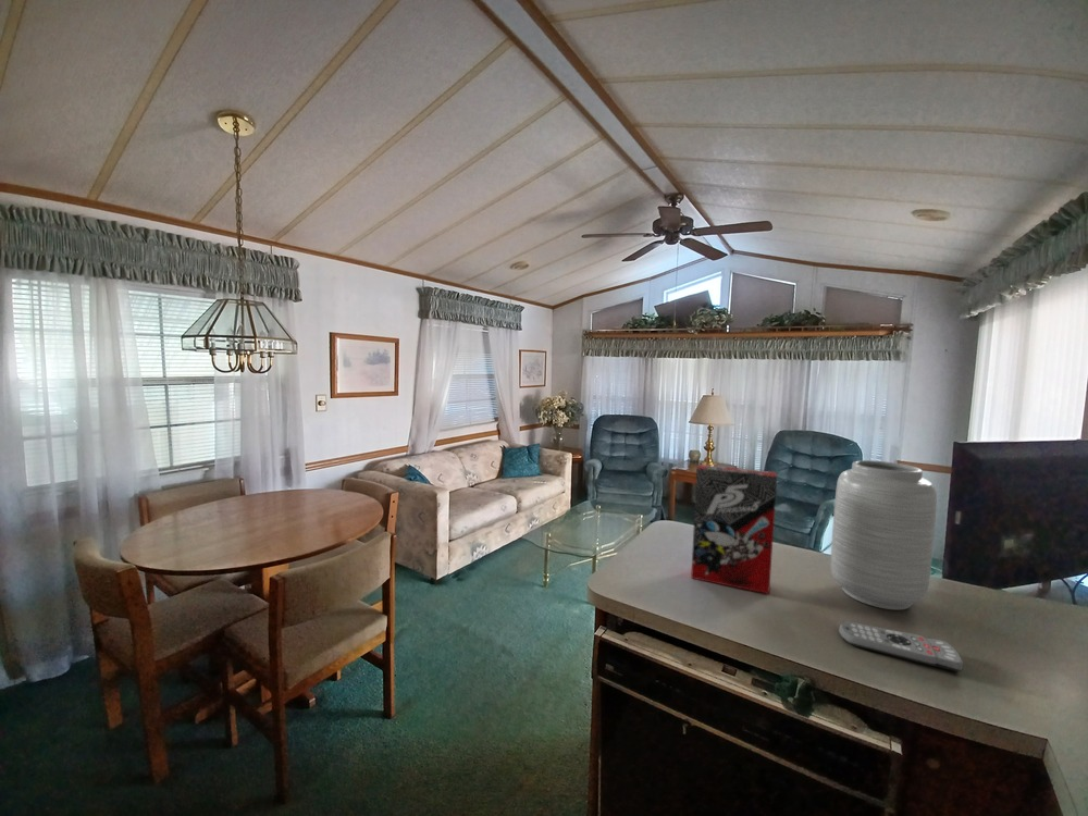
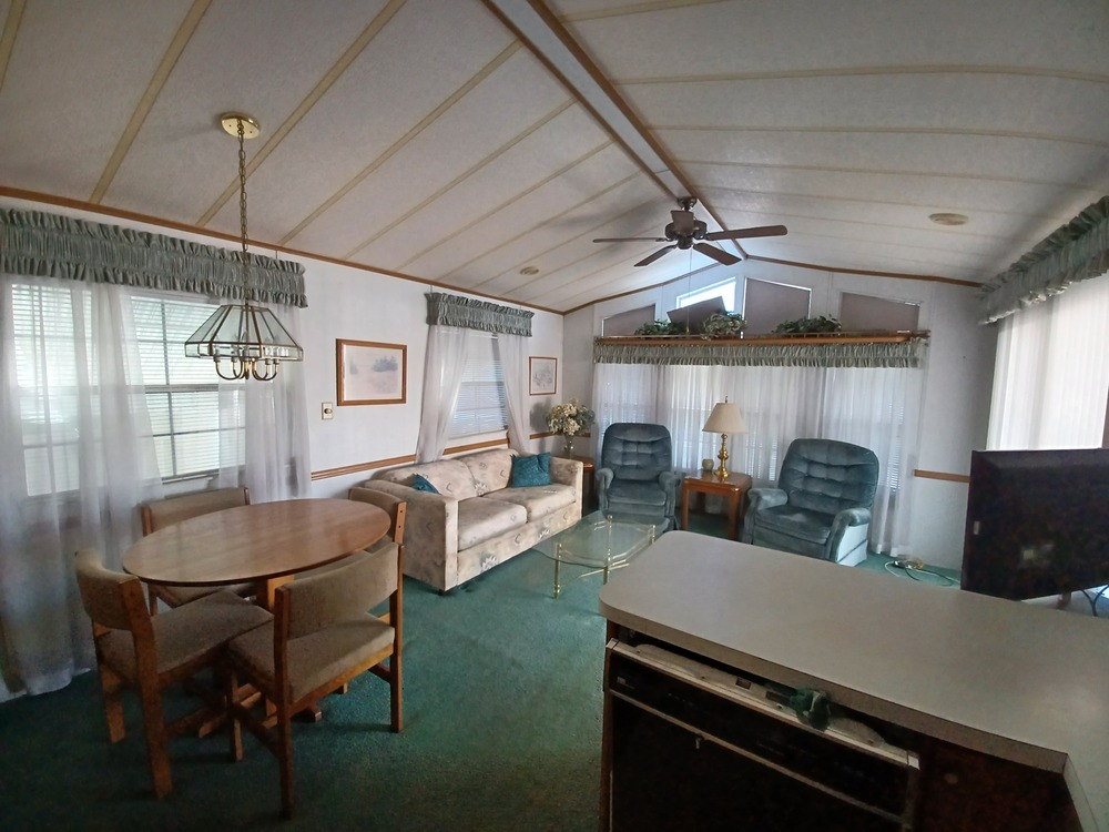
- remote control [838,620,964,672]
- cereal box [690,463,778,595]
- vase [830,459,938,610]
